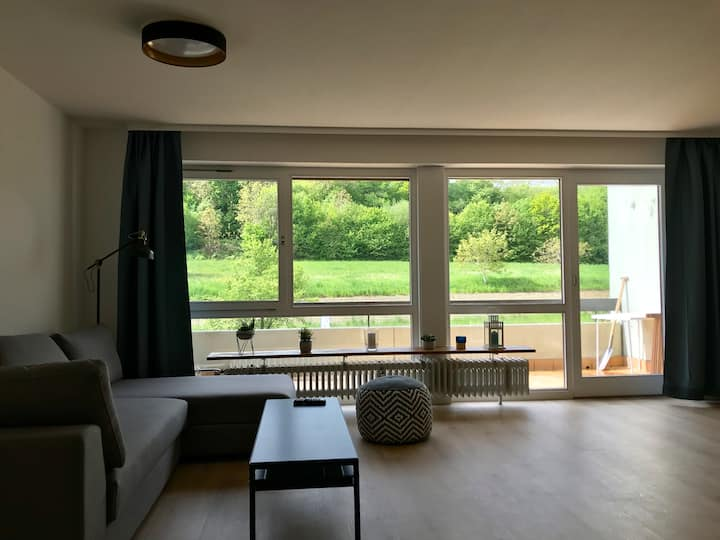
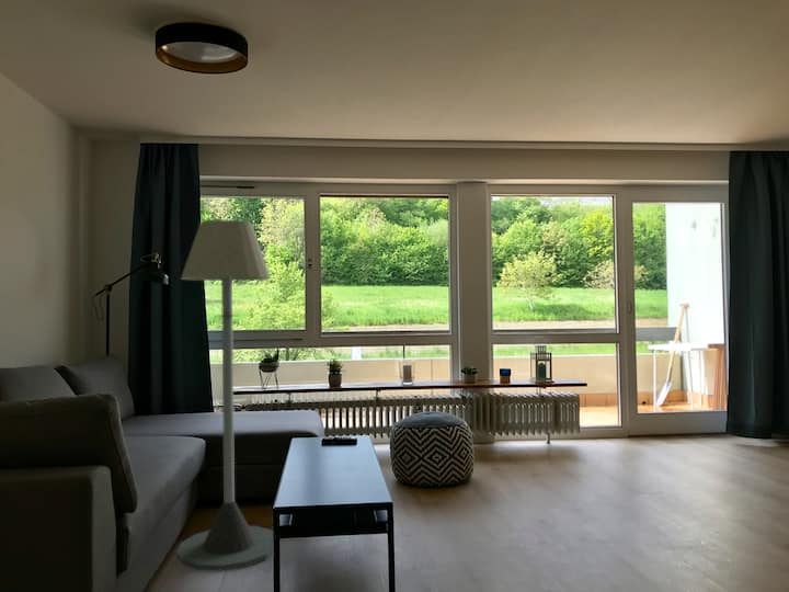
+ floor lamp [175,218,274,571]
